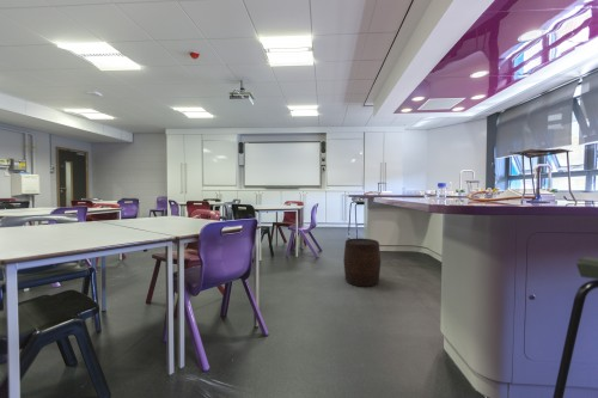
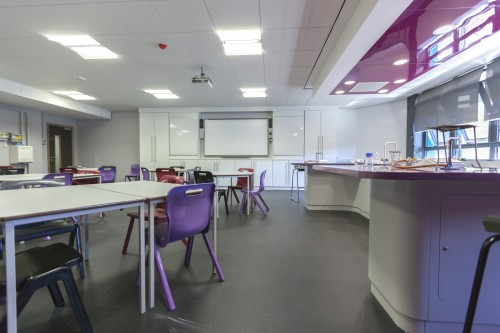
- stool [342,238,382,288]
